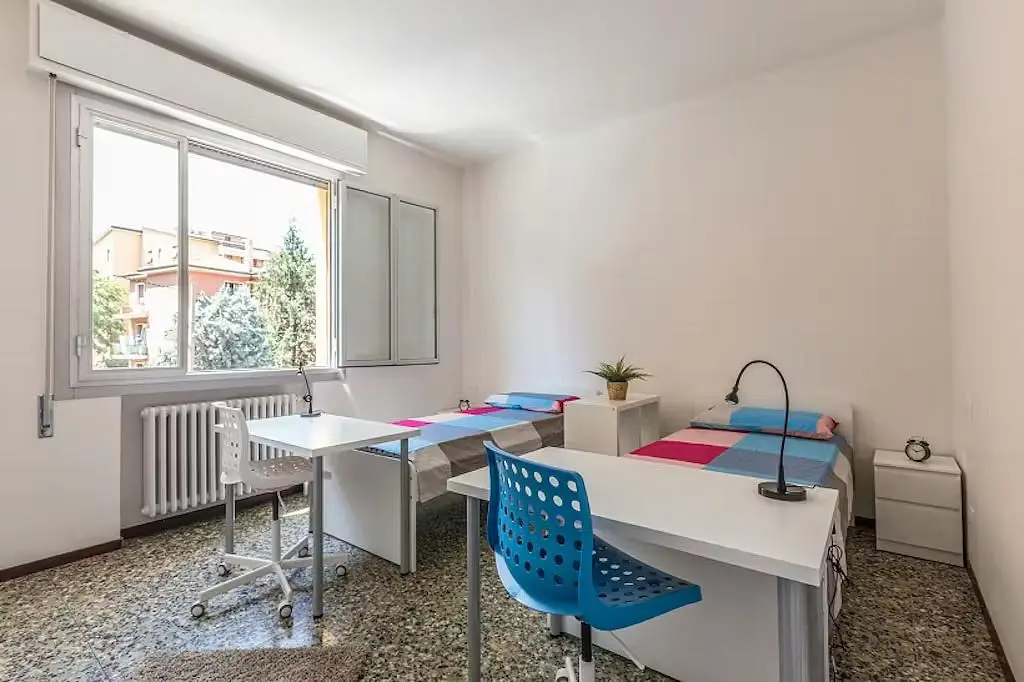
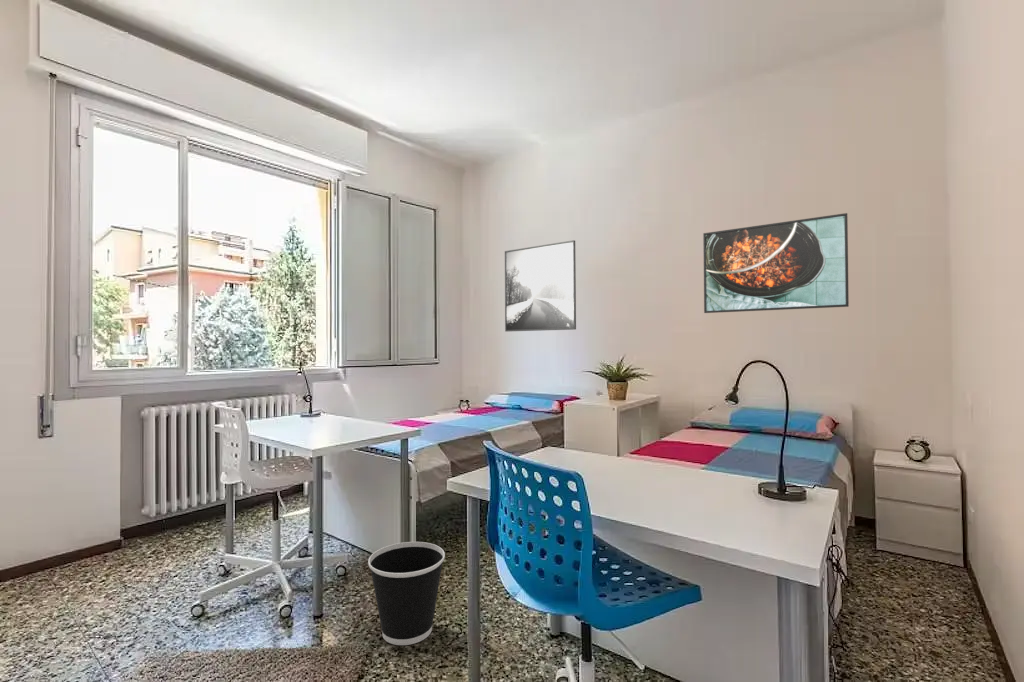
+ wastebasket [367,541,446,646]
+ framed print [702,212,850,314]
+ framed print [504,239,577,333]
